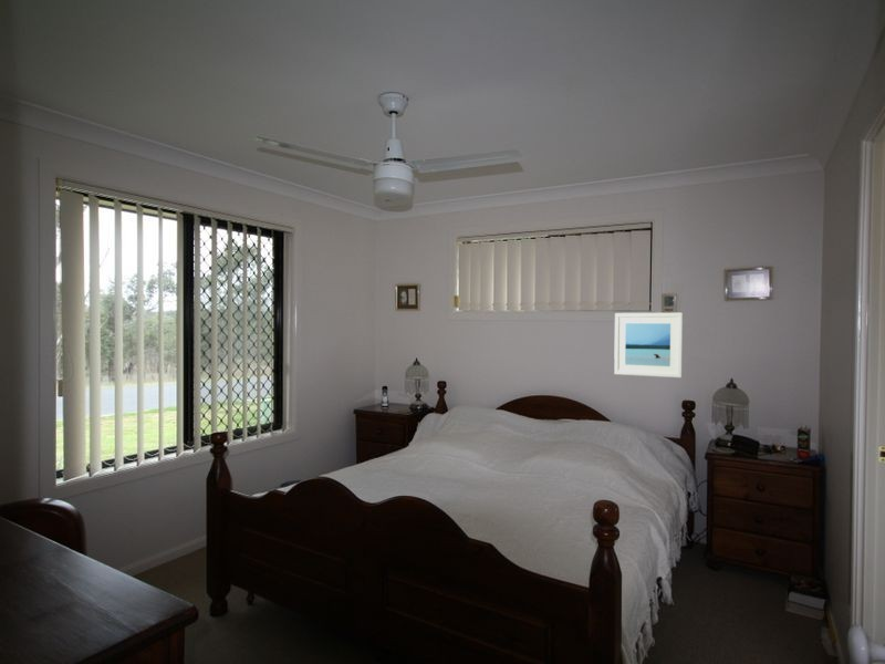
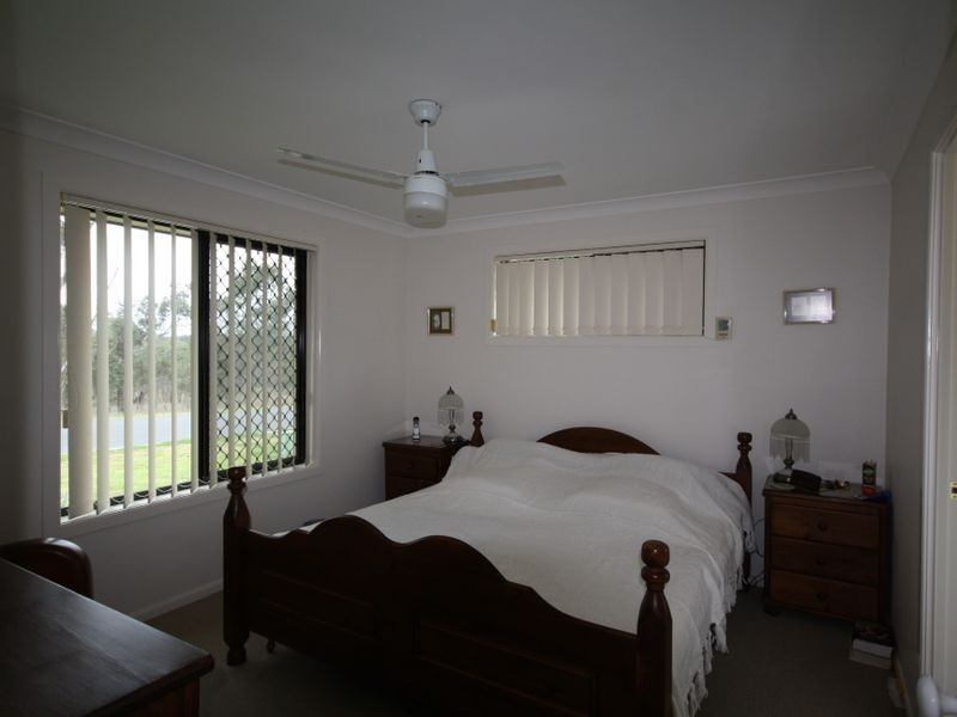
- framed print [613,312,684,378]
